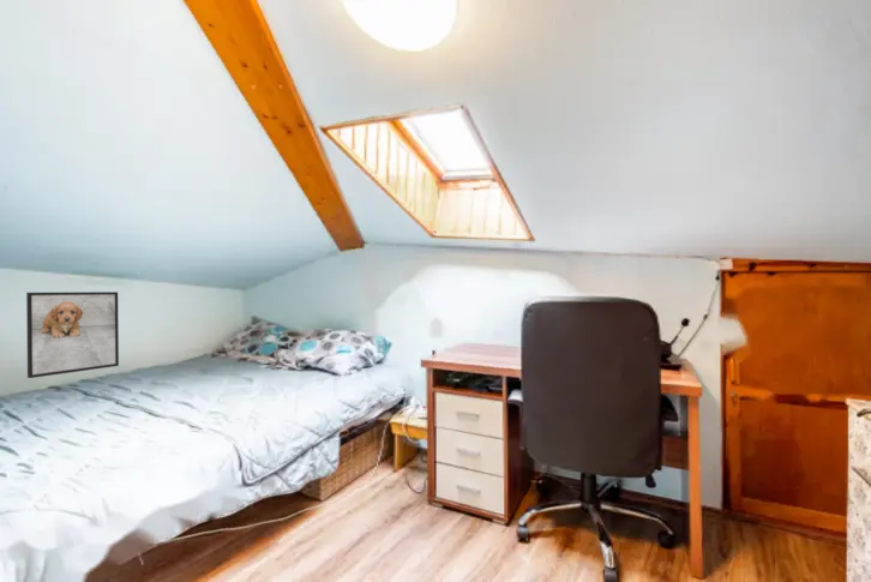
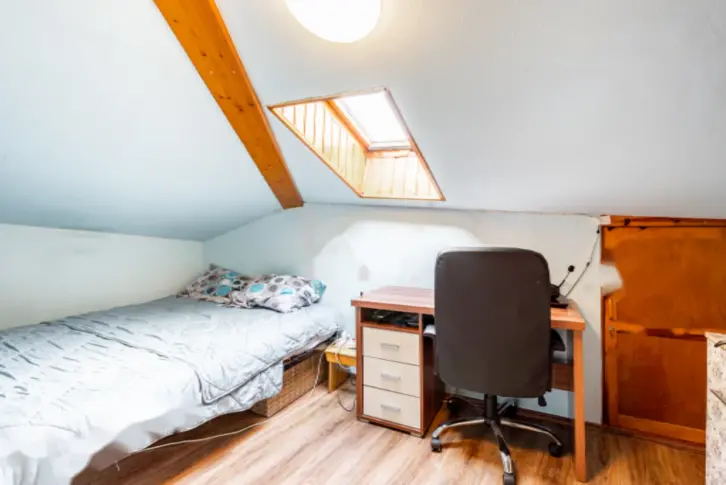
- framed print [25,290,120,379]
